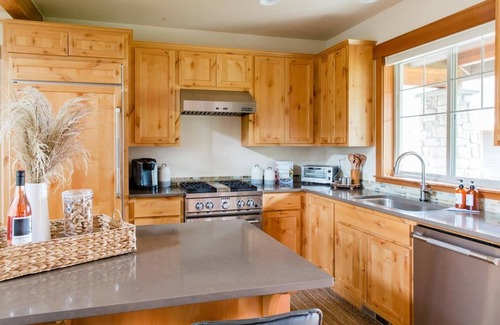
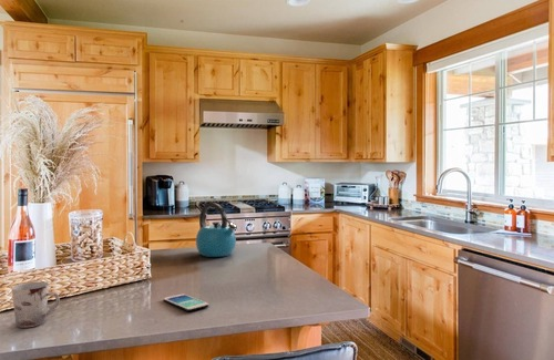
+ cup [10,280,61,329]
+ kettle [195,202,238,258]
+ smartphone [163,292,209,312]
